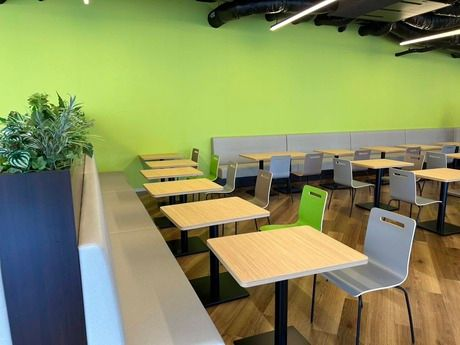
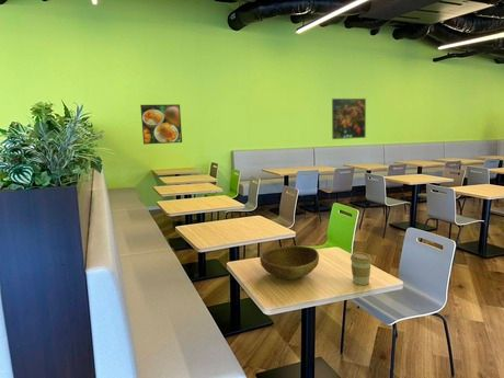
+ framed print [331,98,367,140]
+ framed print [139,103,183,146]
+ coffee cup [350,251,373,286]
+ bowl [259,245,320,280]
